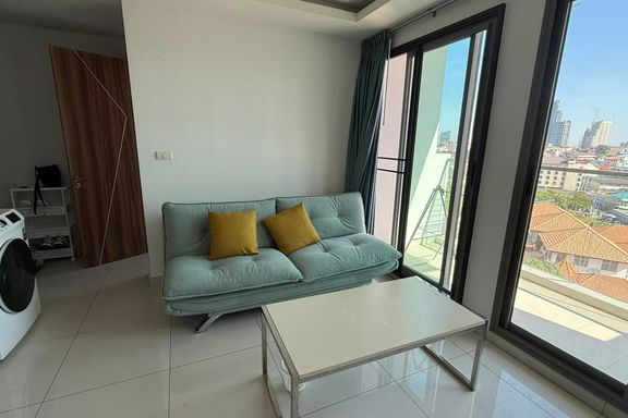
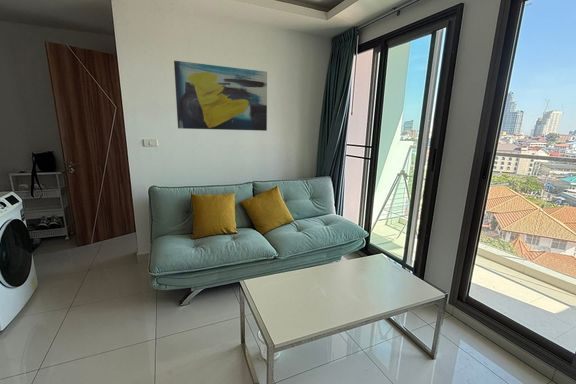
+ wall art [173,60,268,132]
